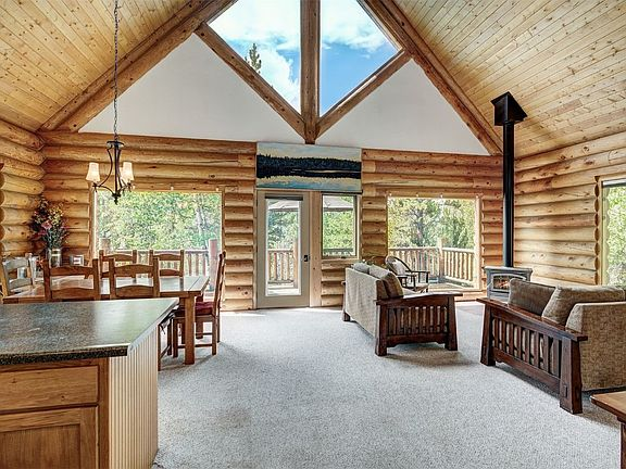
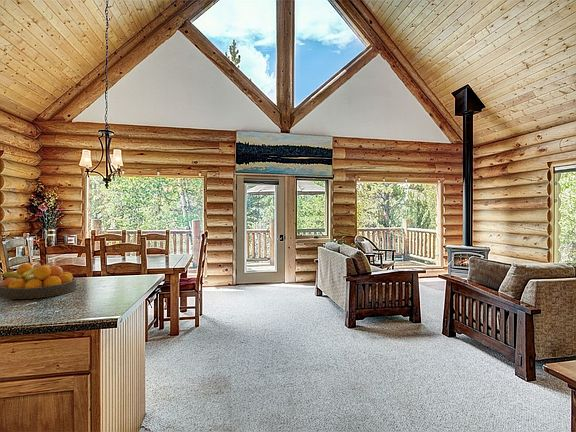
+ fruit bowl [0,263,77,300]
